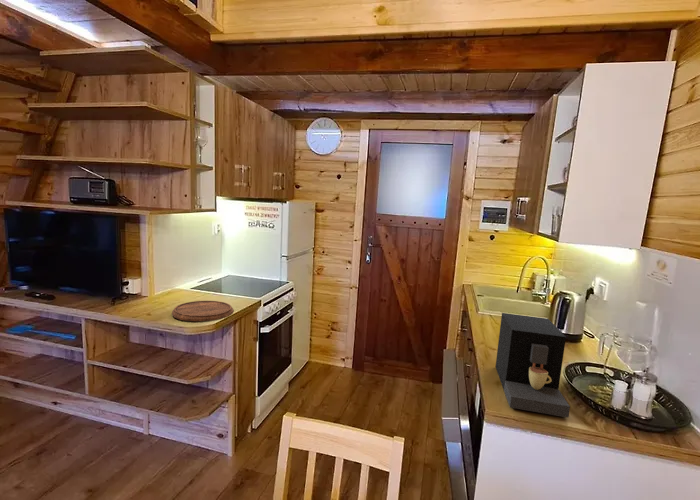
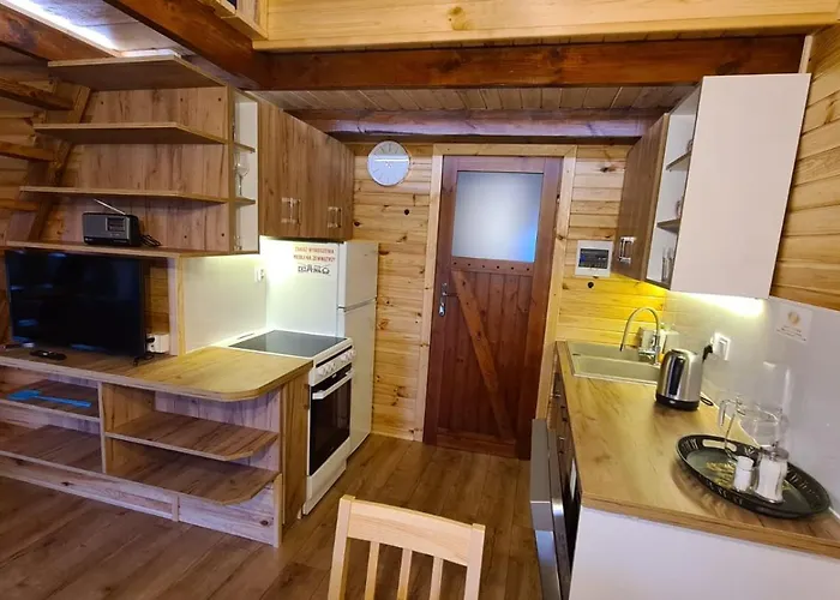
- cutting board [171,300,234,322]
- coffee maker [495,312,571,418]
